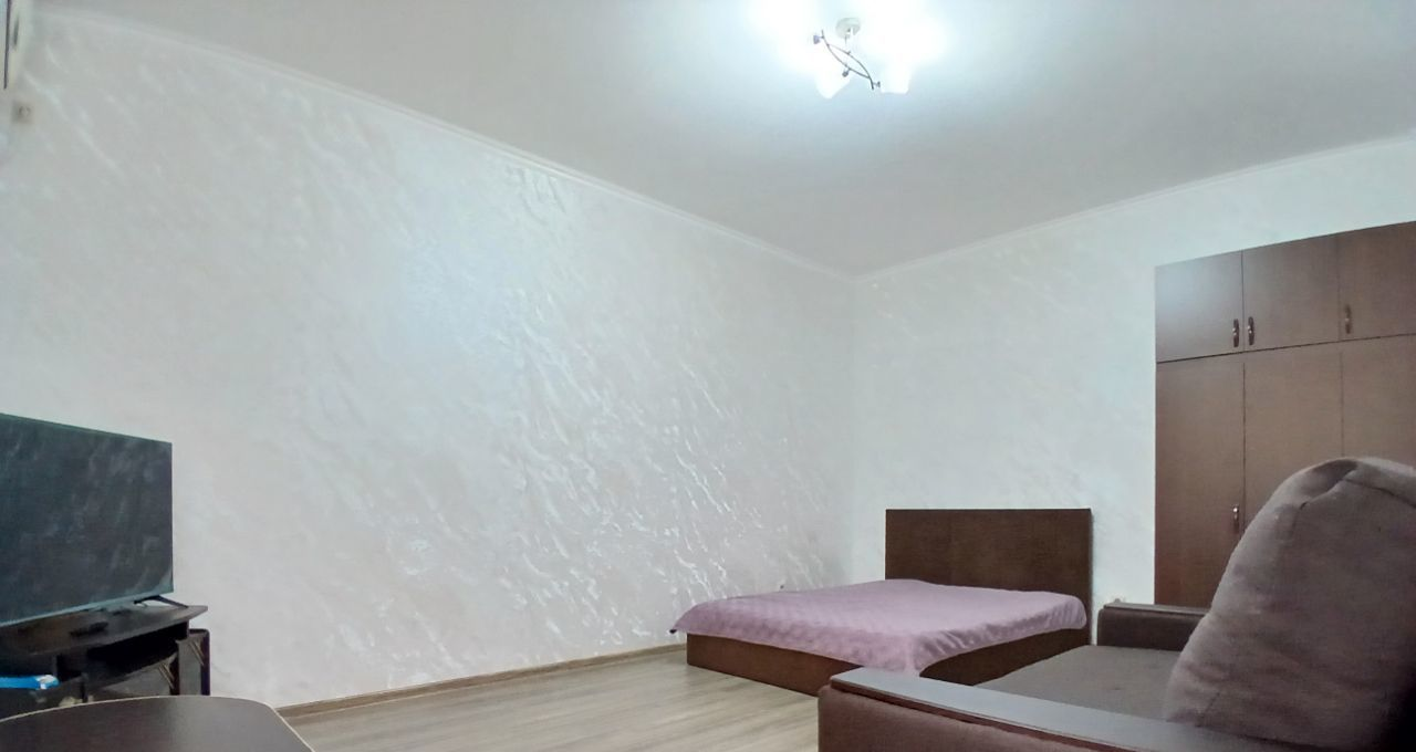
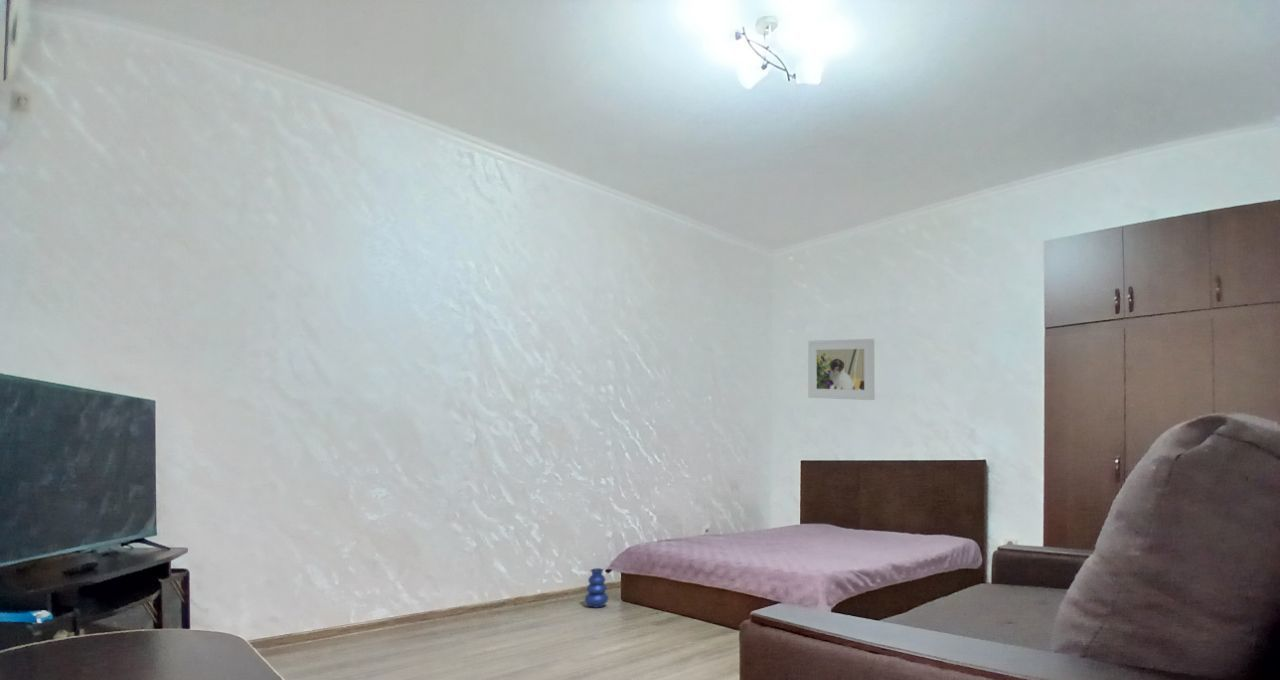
+ vase [584,567,609,609]
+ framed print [807,338,876,401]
